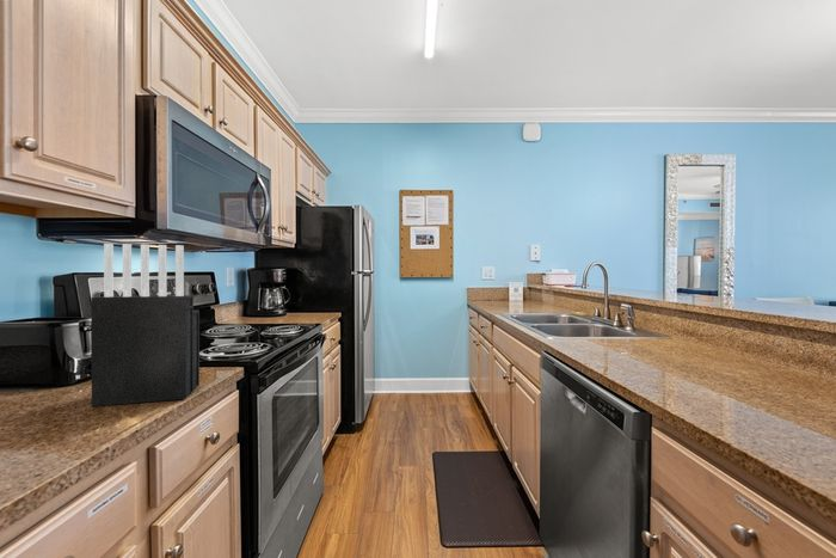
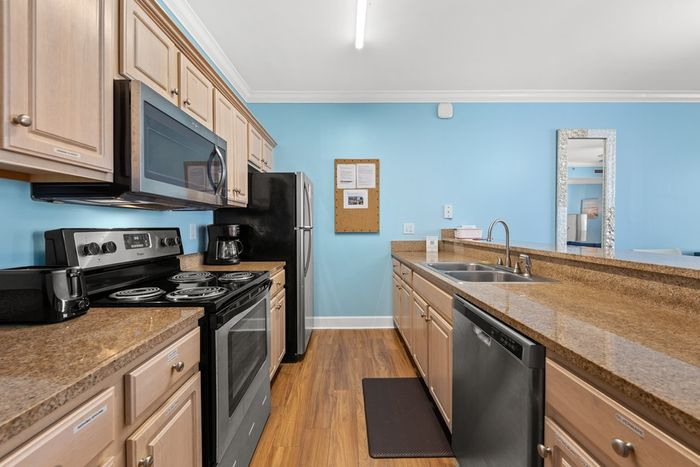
- knife block [90,243,201,407]
